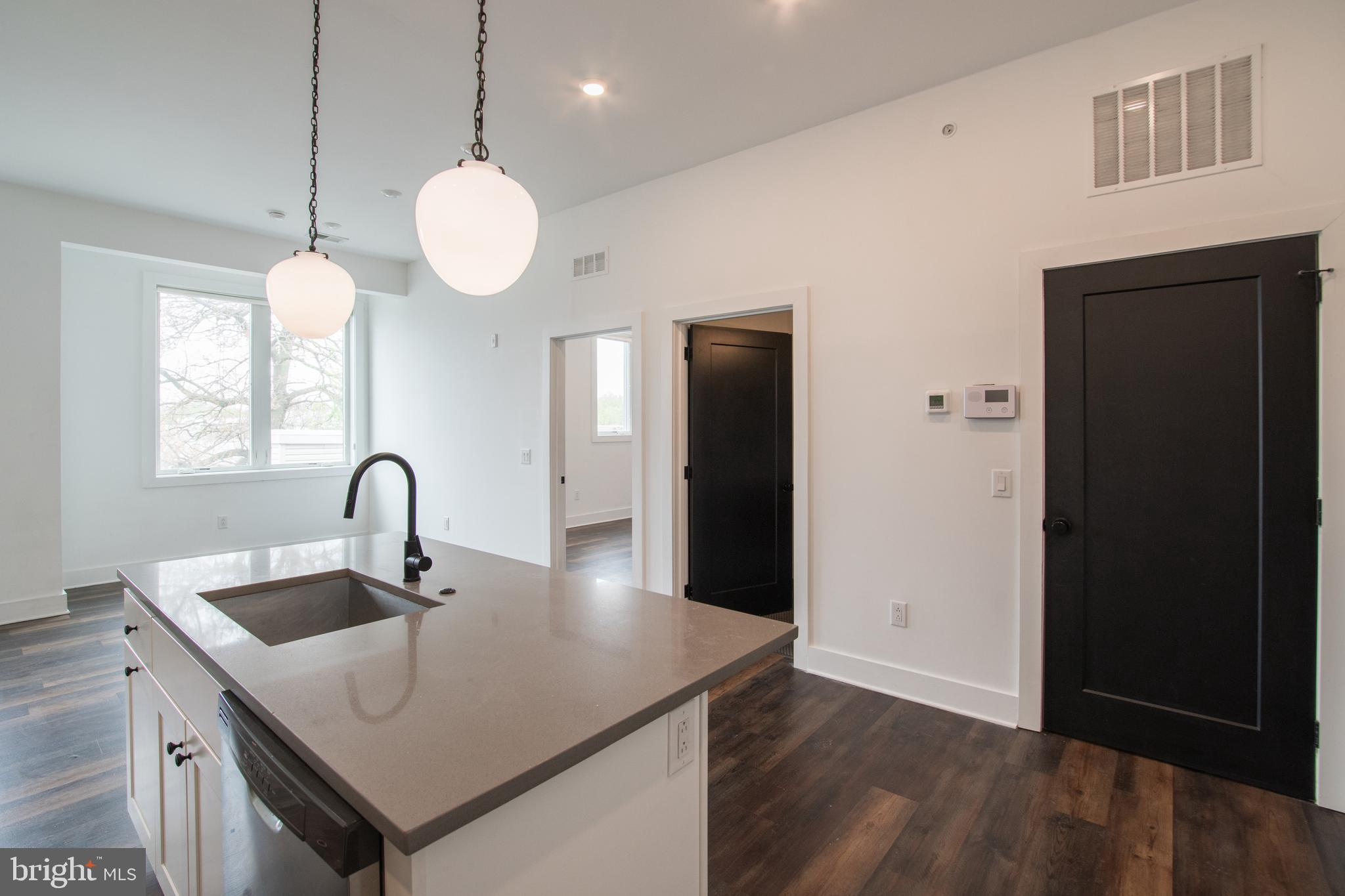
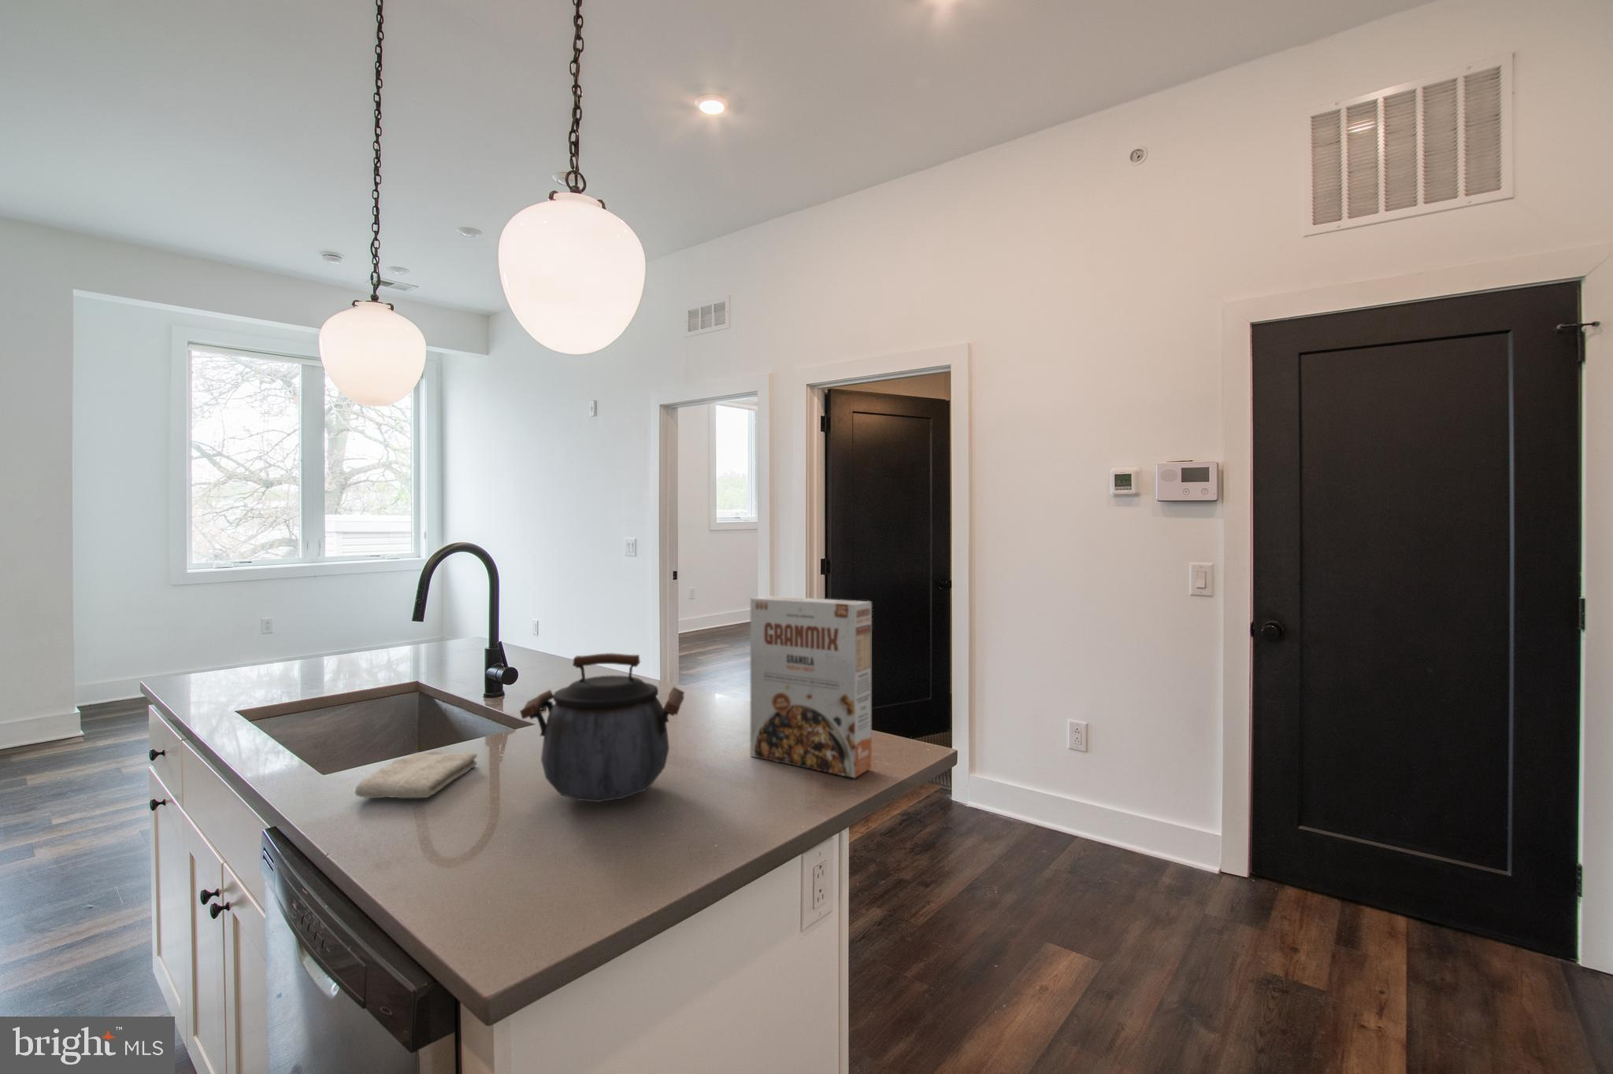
+ cereal box [750,595,873,779]
+ washcloth [355,752,479,800]
+ kettle [519,652,685,803]
